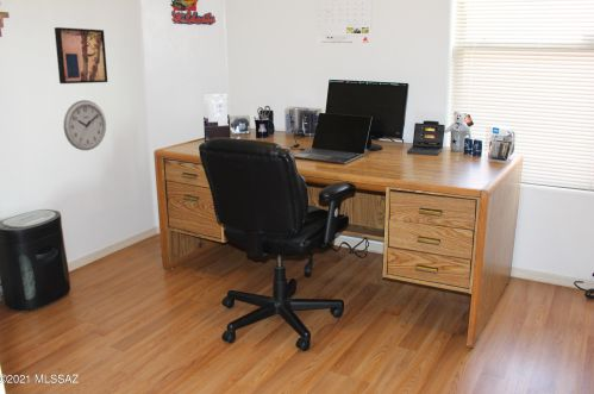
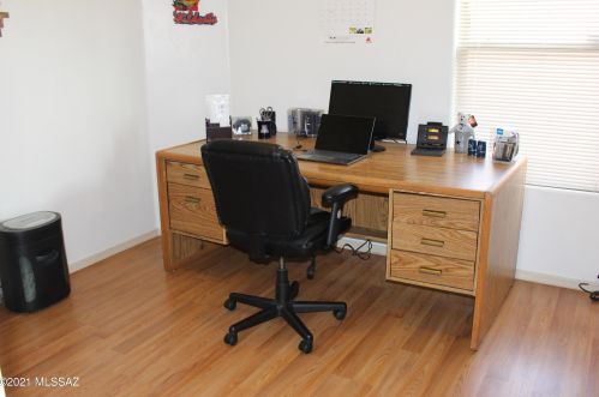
- wall clock [62,99,107,151]
- wall art [54,26,108,85]
